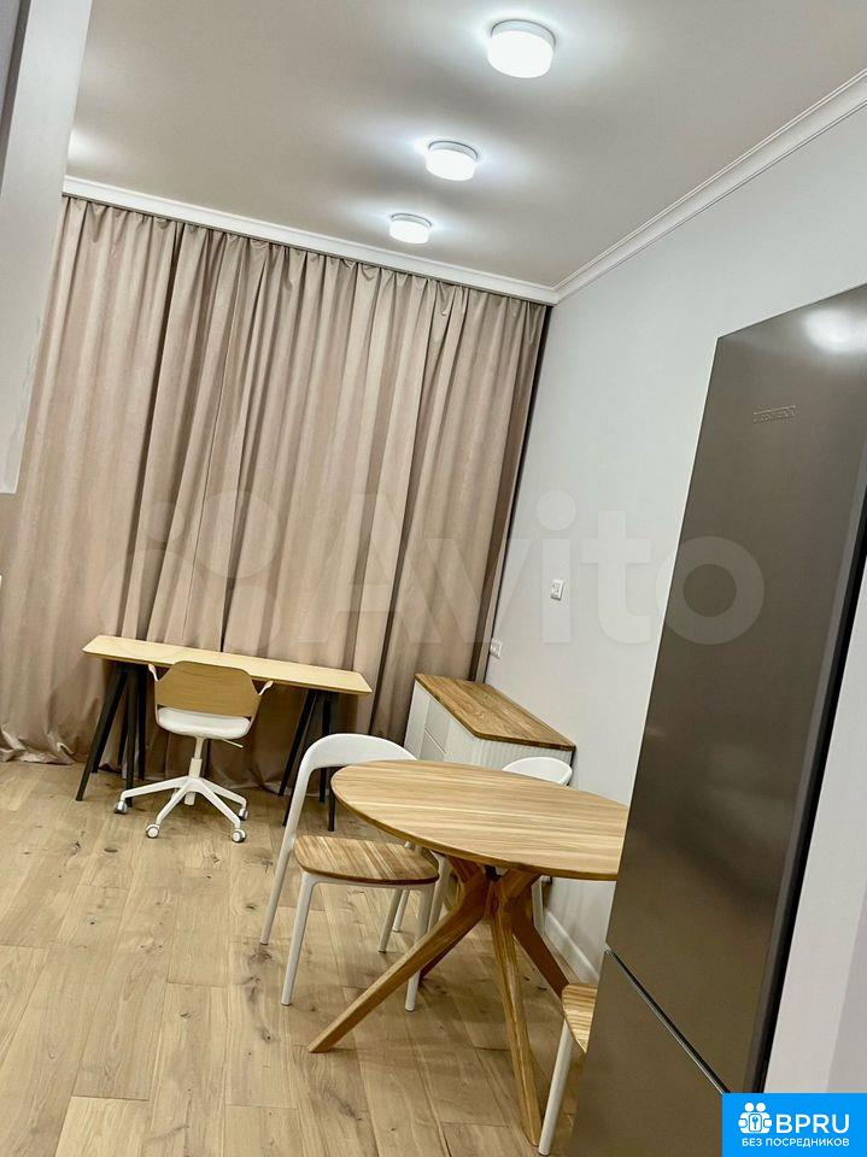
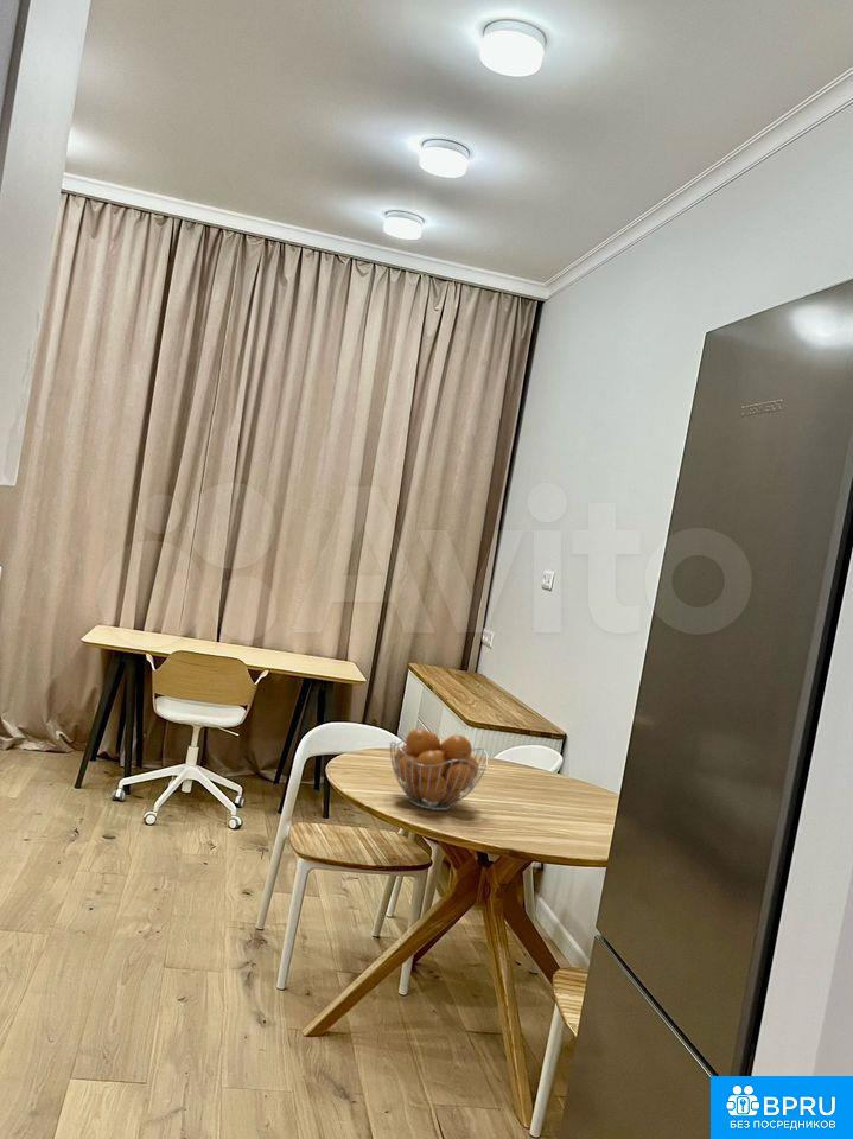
+ fruit basket [389,727,489,812]
